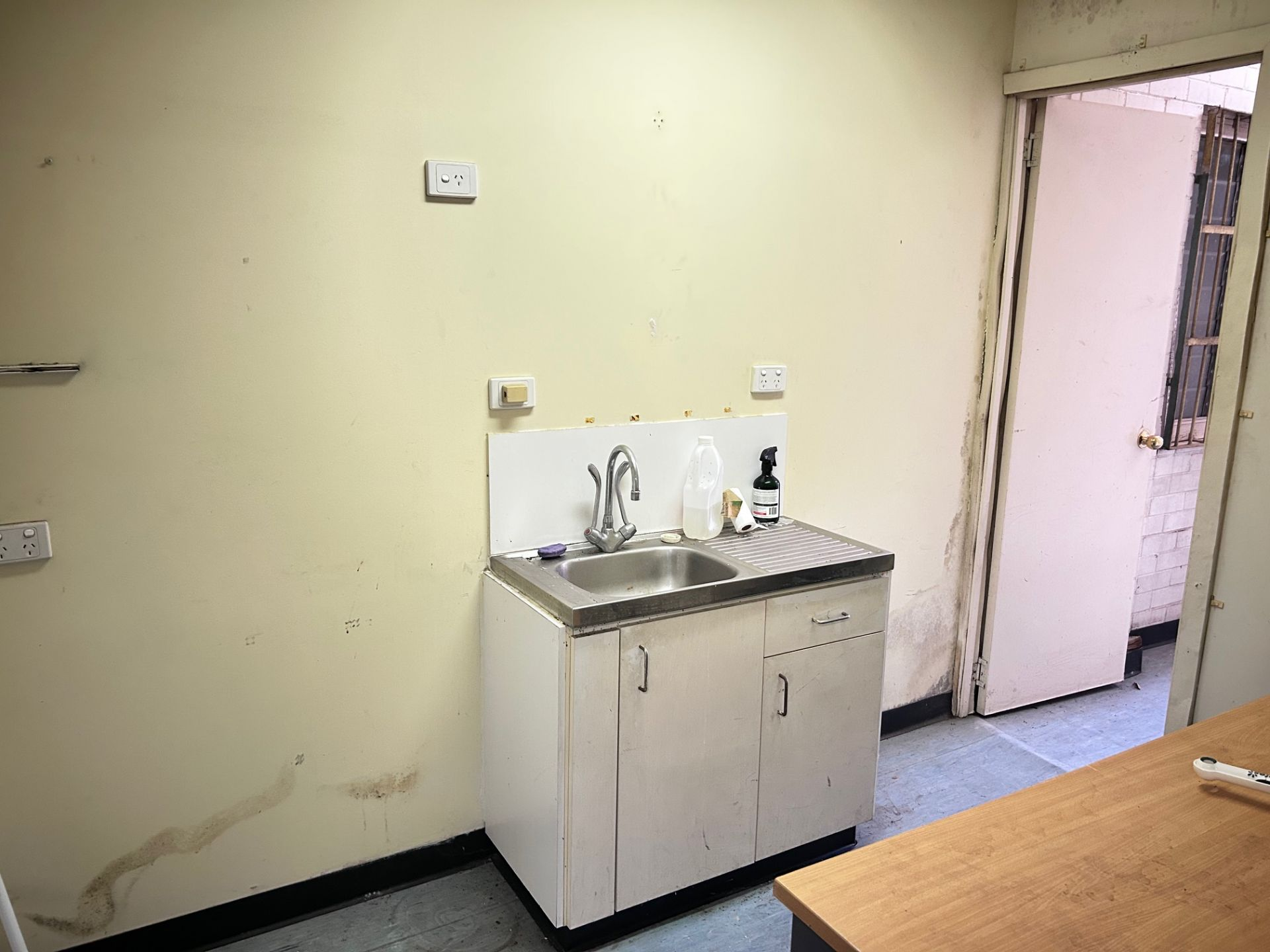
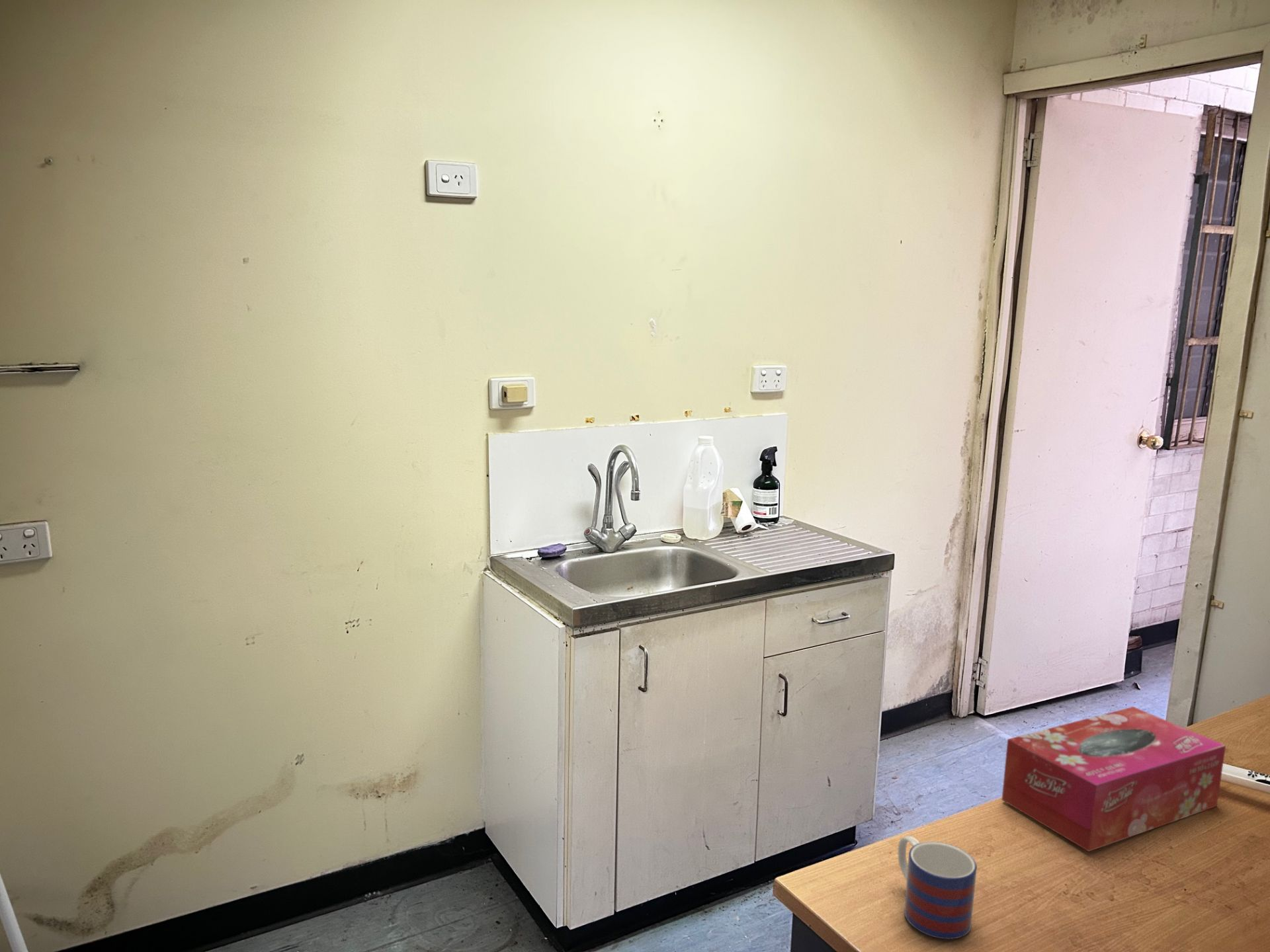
+ tissue box [1001,706,1226,852]
+ mug [897,835,978,940]
